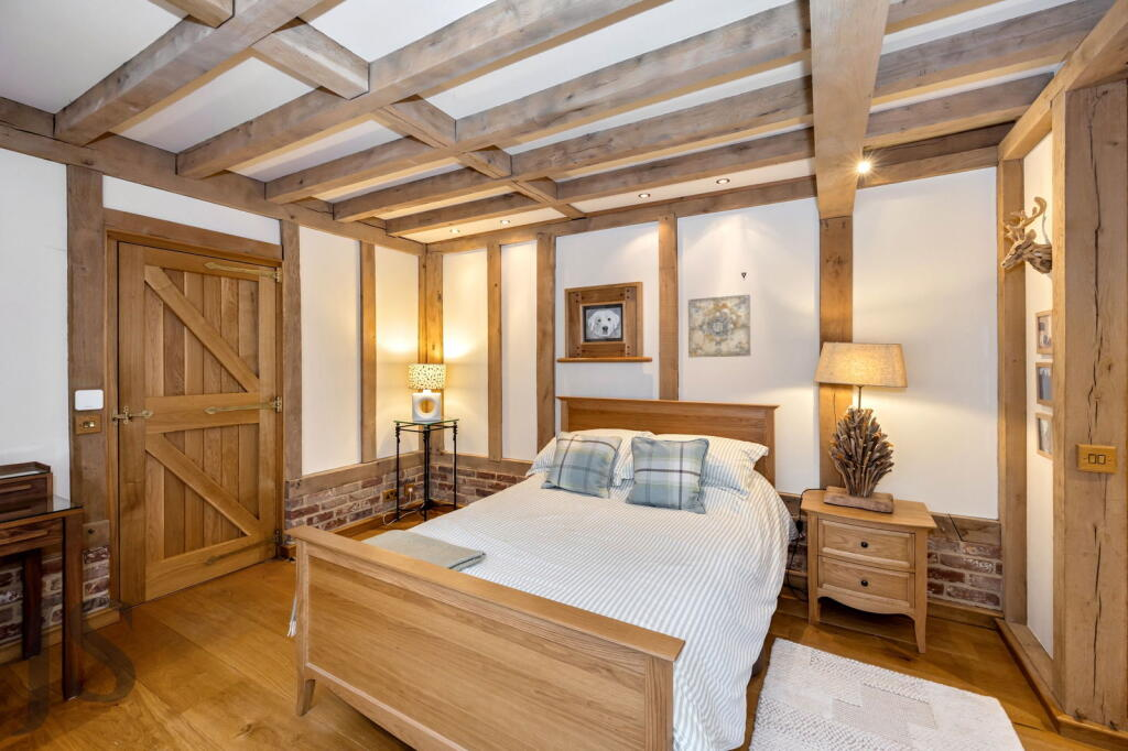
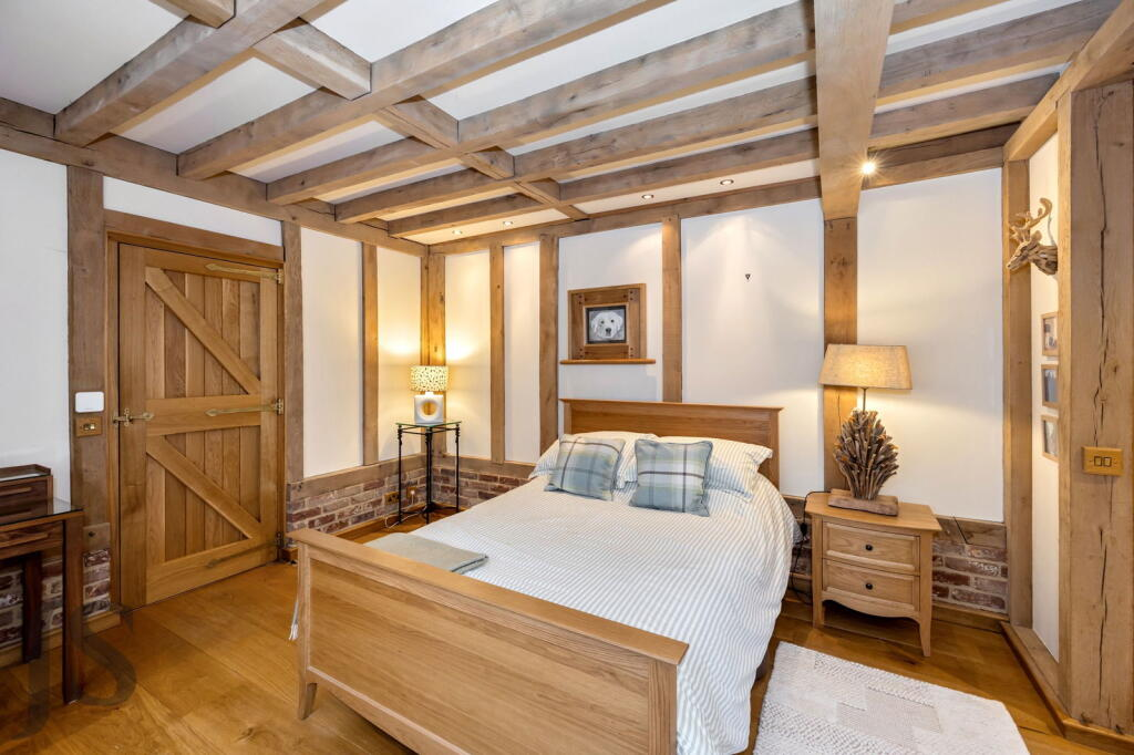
- wall art [687,293,752,359]
